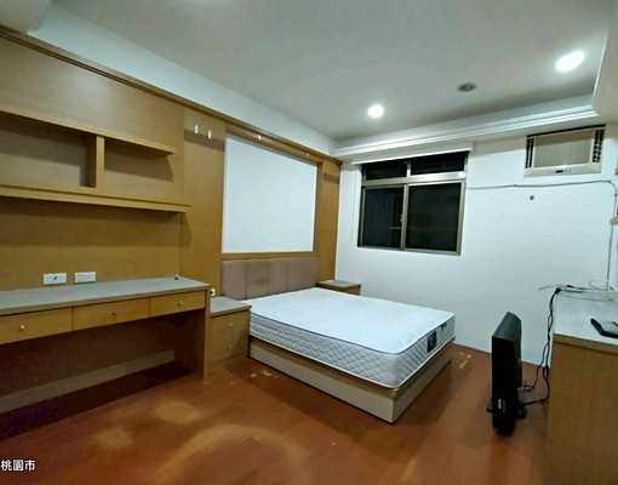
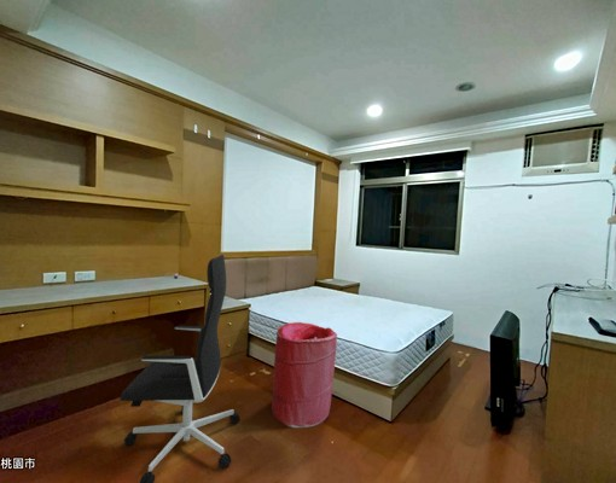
+ laundry hamper [271,321,338,429]
+ office chair [118,254,240,483]
